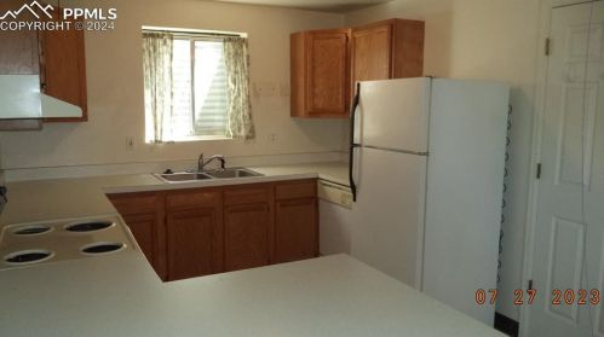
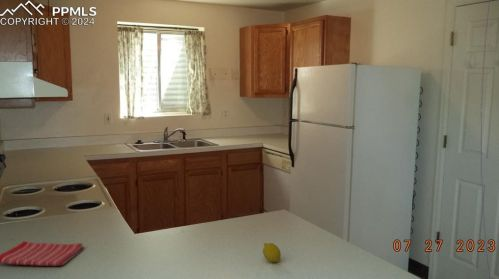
+ dish towel [0,240,85,267]
+ fruit [262,242,282,263]
